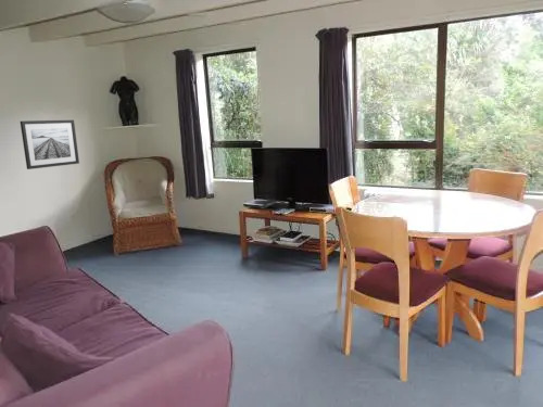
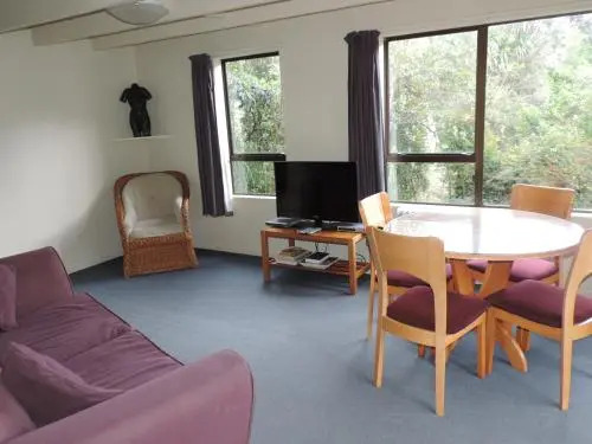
- wall art [20,119,80,170]
